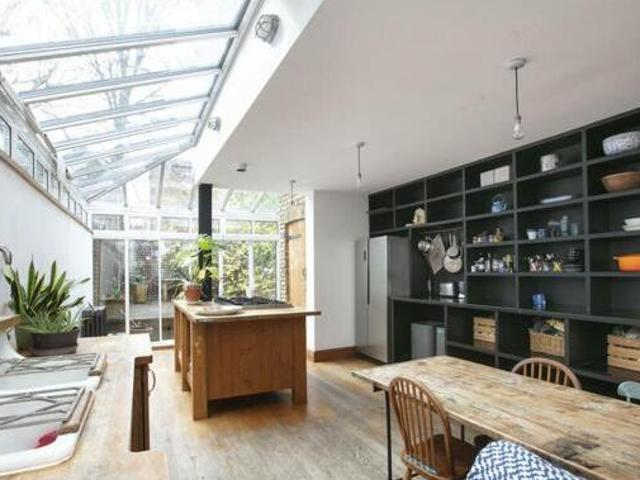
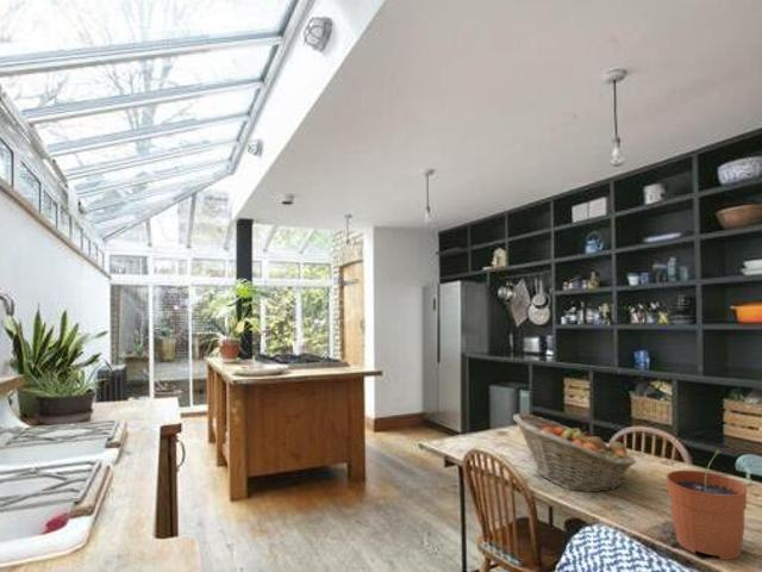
+ fruit basket [512,412,637,493]
+ plant pot [666,448,749,561]
